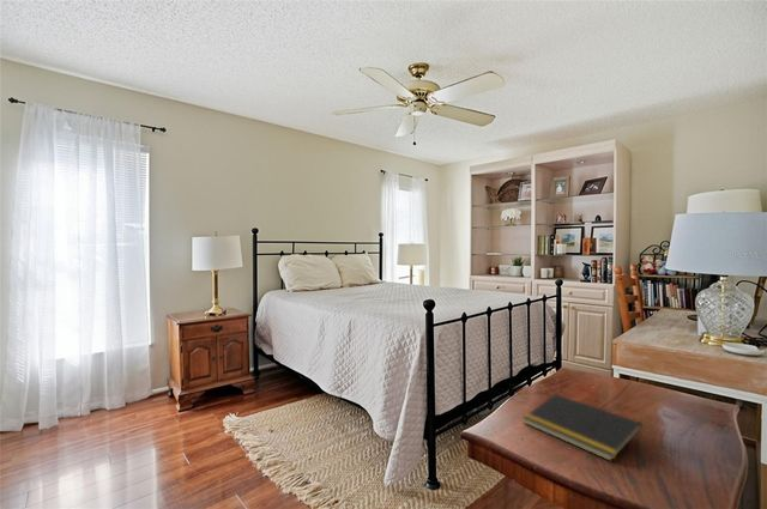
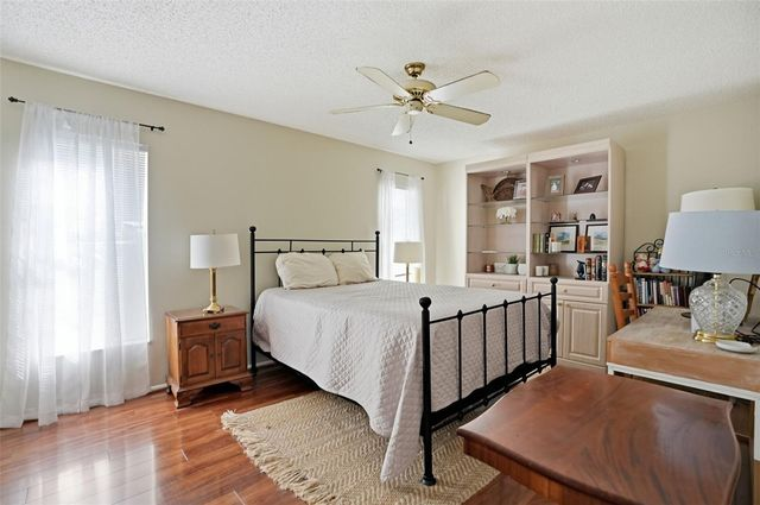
- notepad [521,393,644,462]
